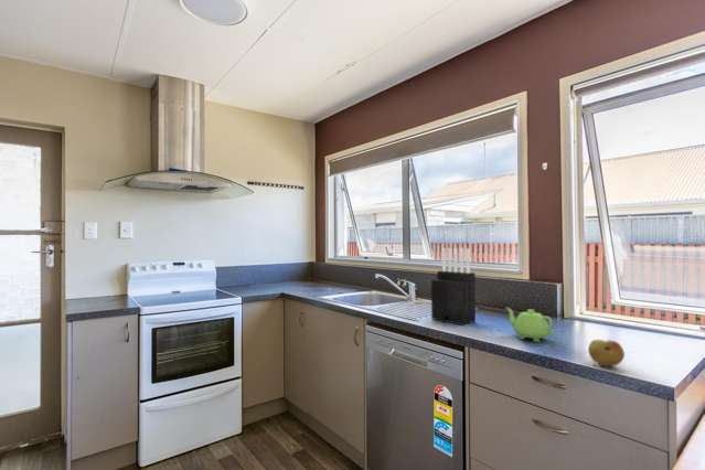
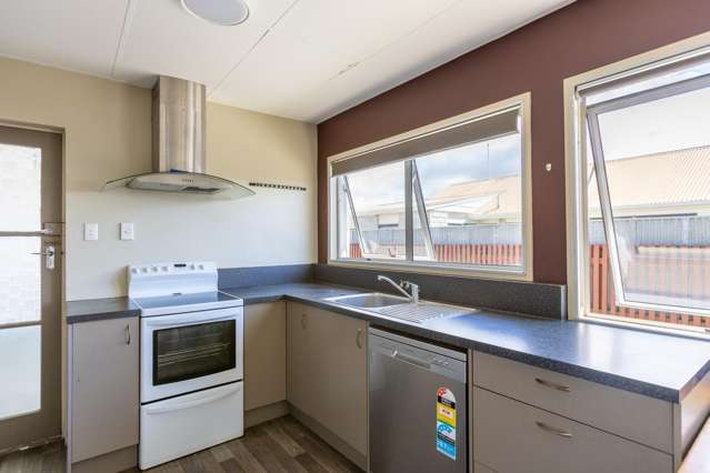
- teapot [505,307,555,343]
- fruit [587,339,626,367]
- knife block [430,247,477,327]
